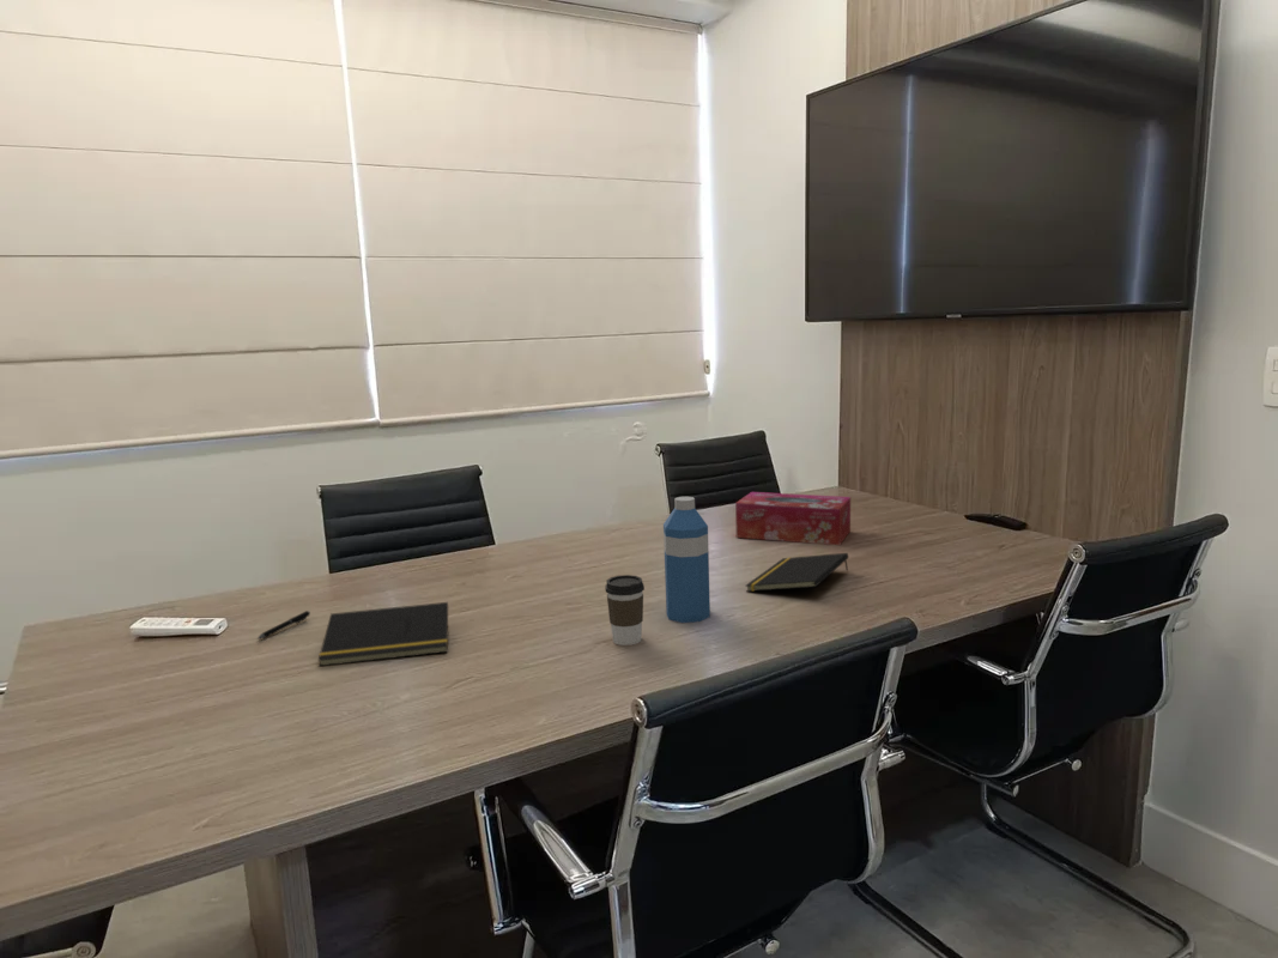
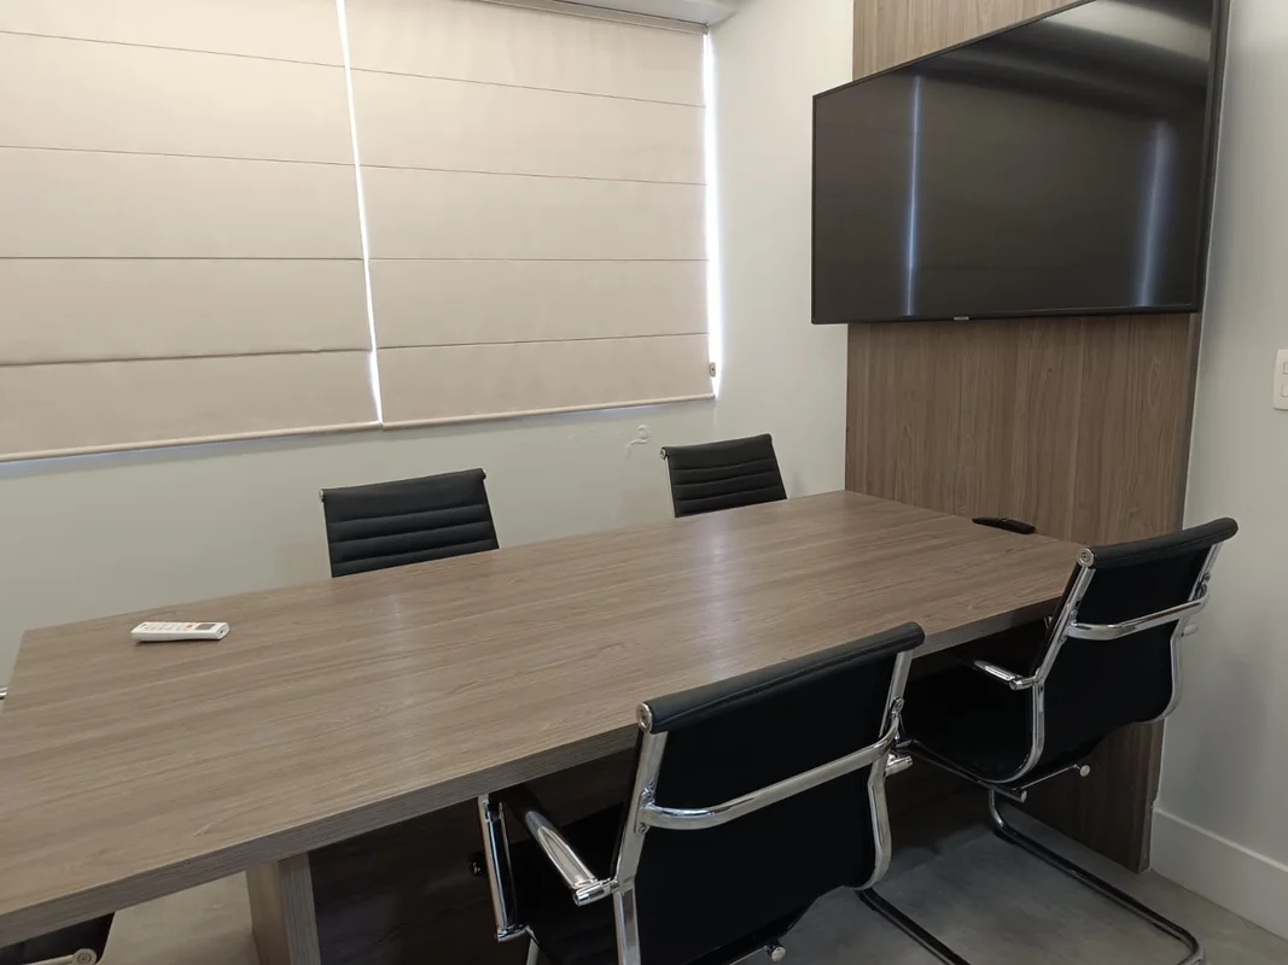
- notepad [317,601,449,667]
- notepad [744,552,849,593]
- coffee cup [604,574,646,647]
- tissue box [734,491,852,546]
- water bottle [662,496,711,624]
- pen [255,610,311,641]
